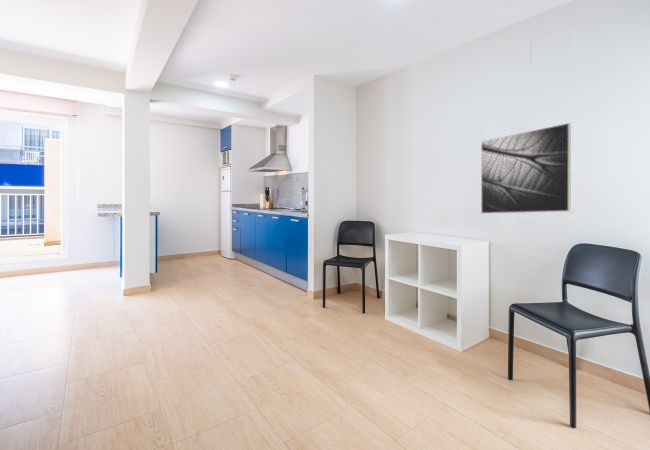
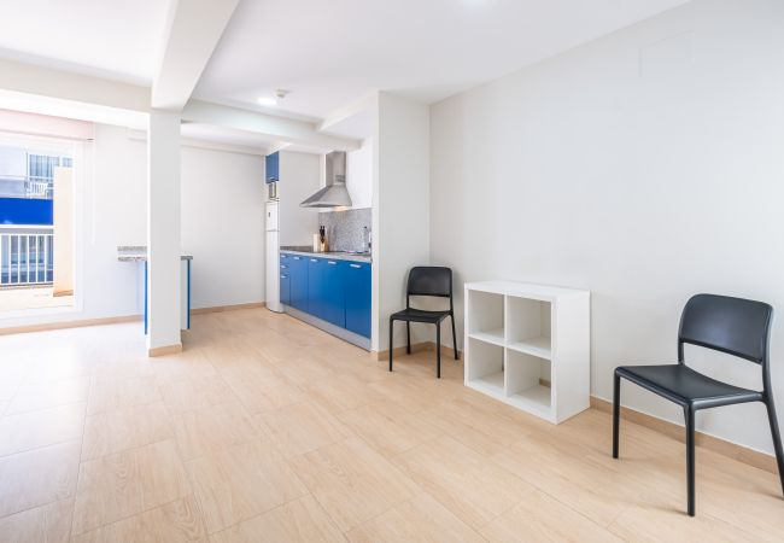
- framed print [480,122,572,215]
